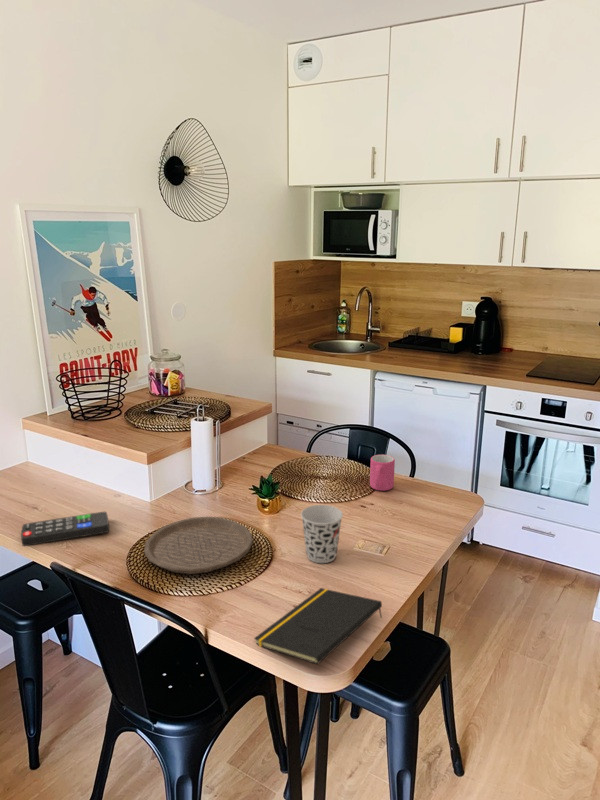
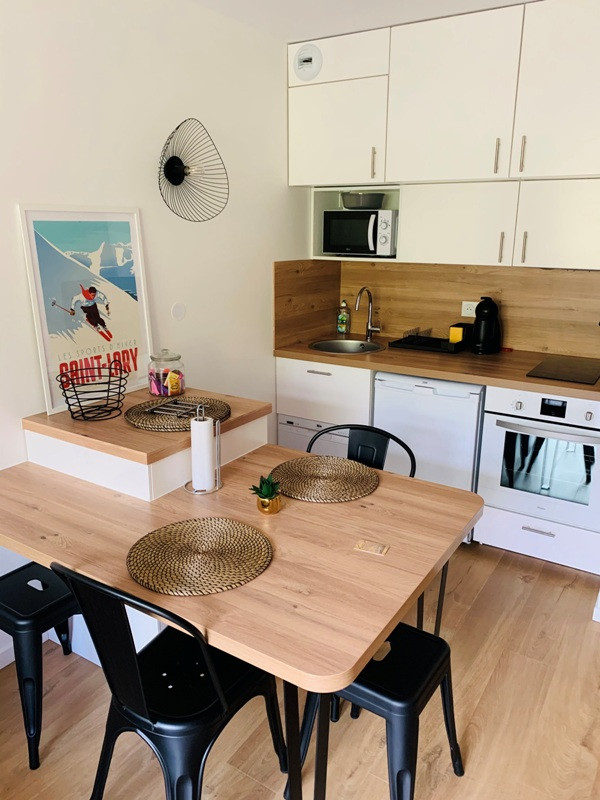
- mug [369,454,396,492]
- remote control [20,511,110,547]
- cup [300,504,344,564]
- plate [143,516,254,575]
- notepad [253,587,383,665]
